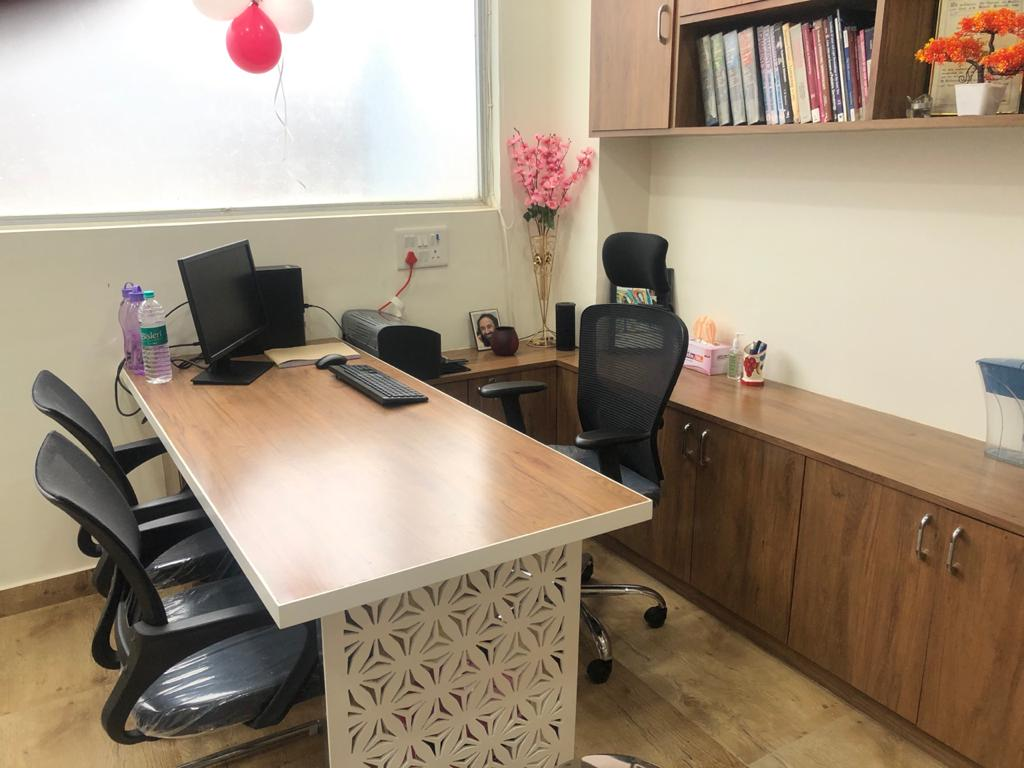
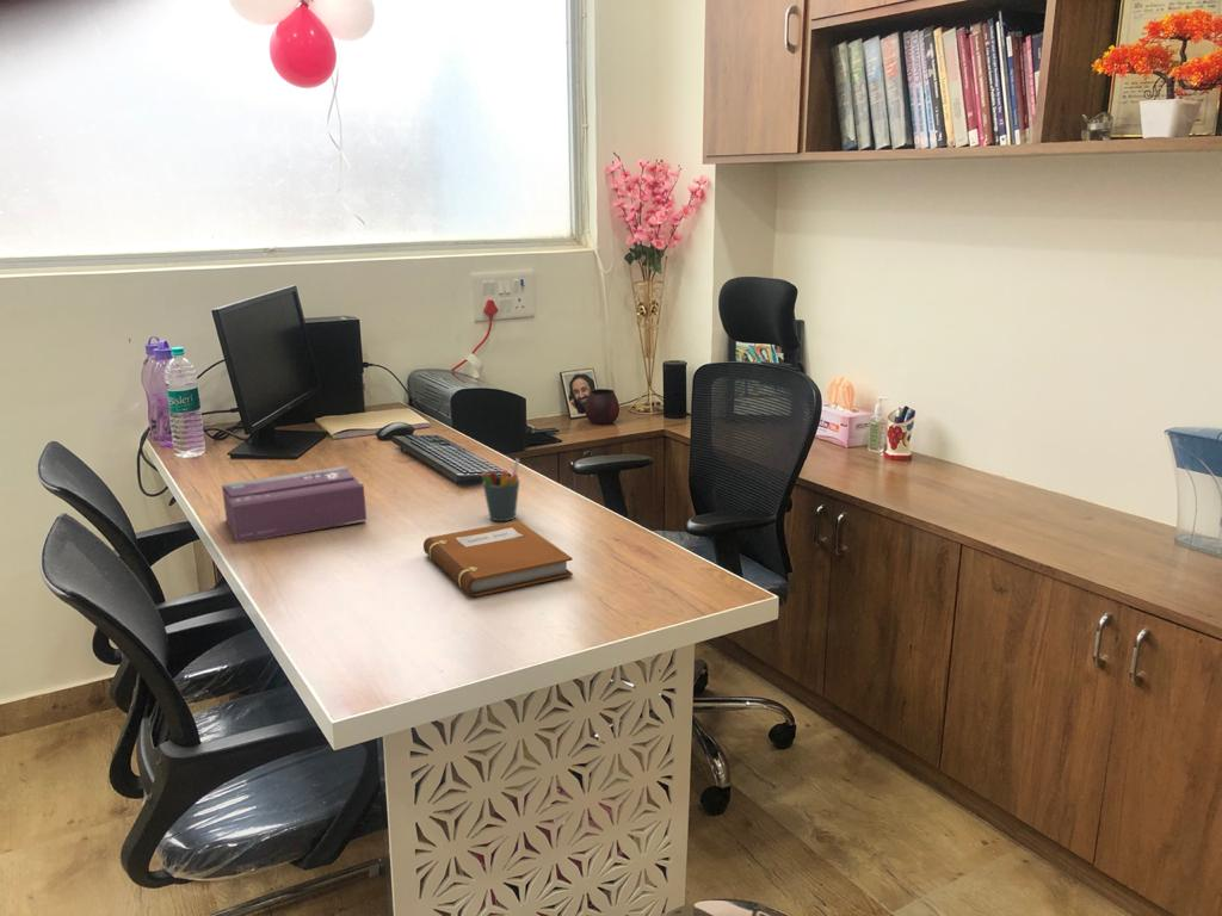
+ tissue box [221,465,368,545]
+ notebook [422,520,574,598]
+ pen holder [480,457,520,522]
